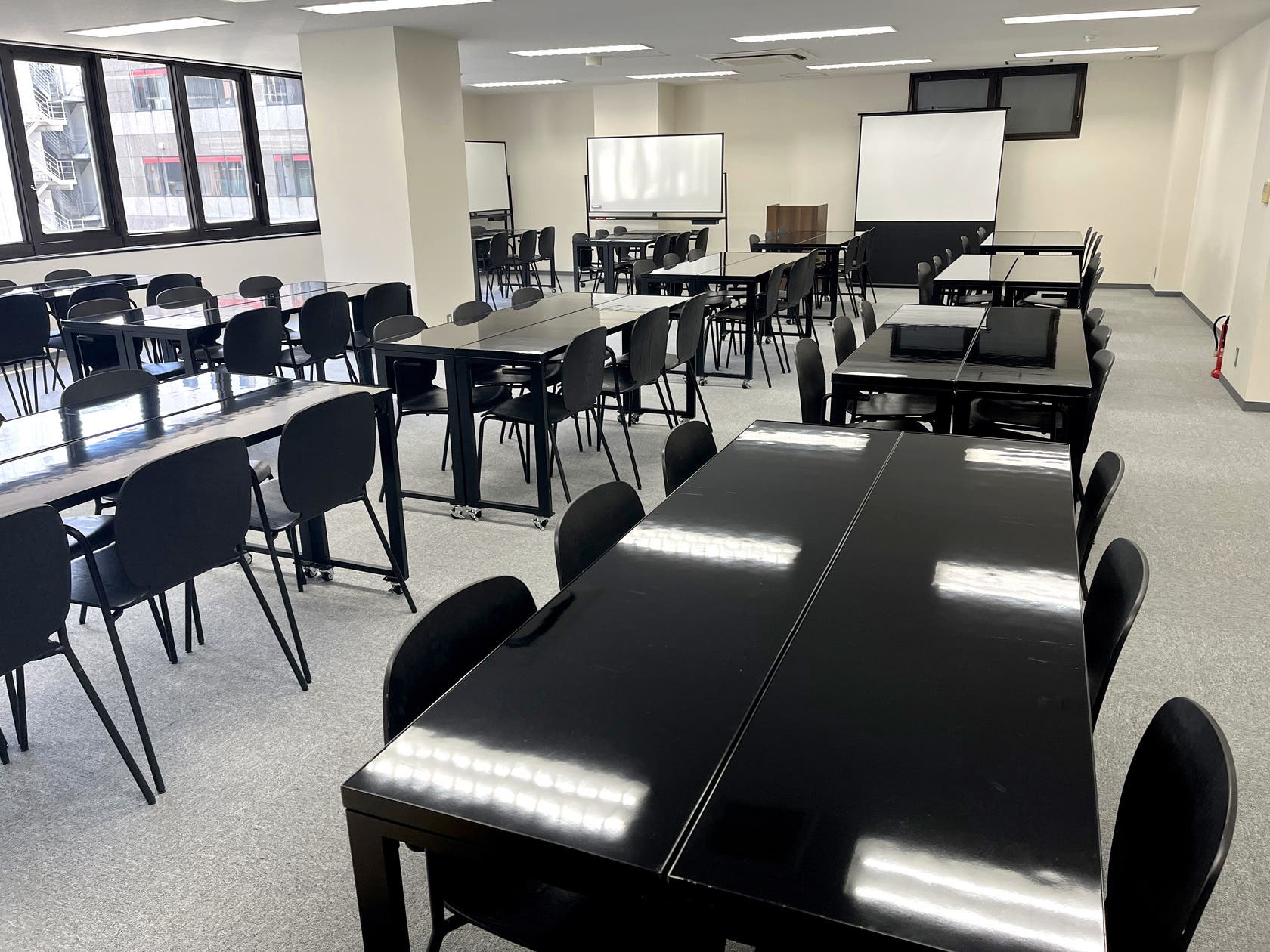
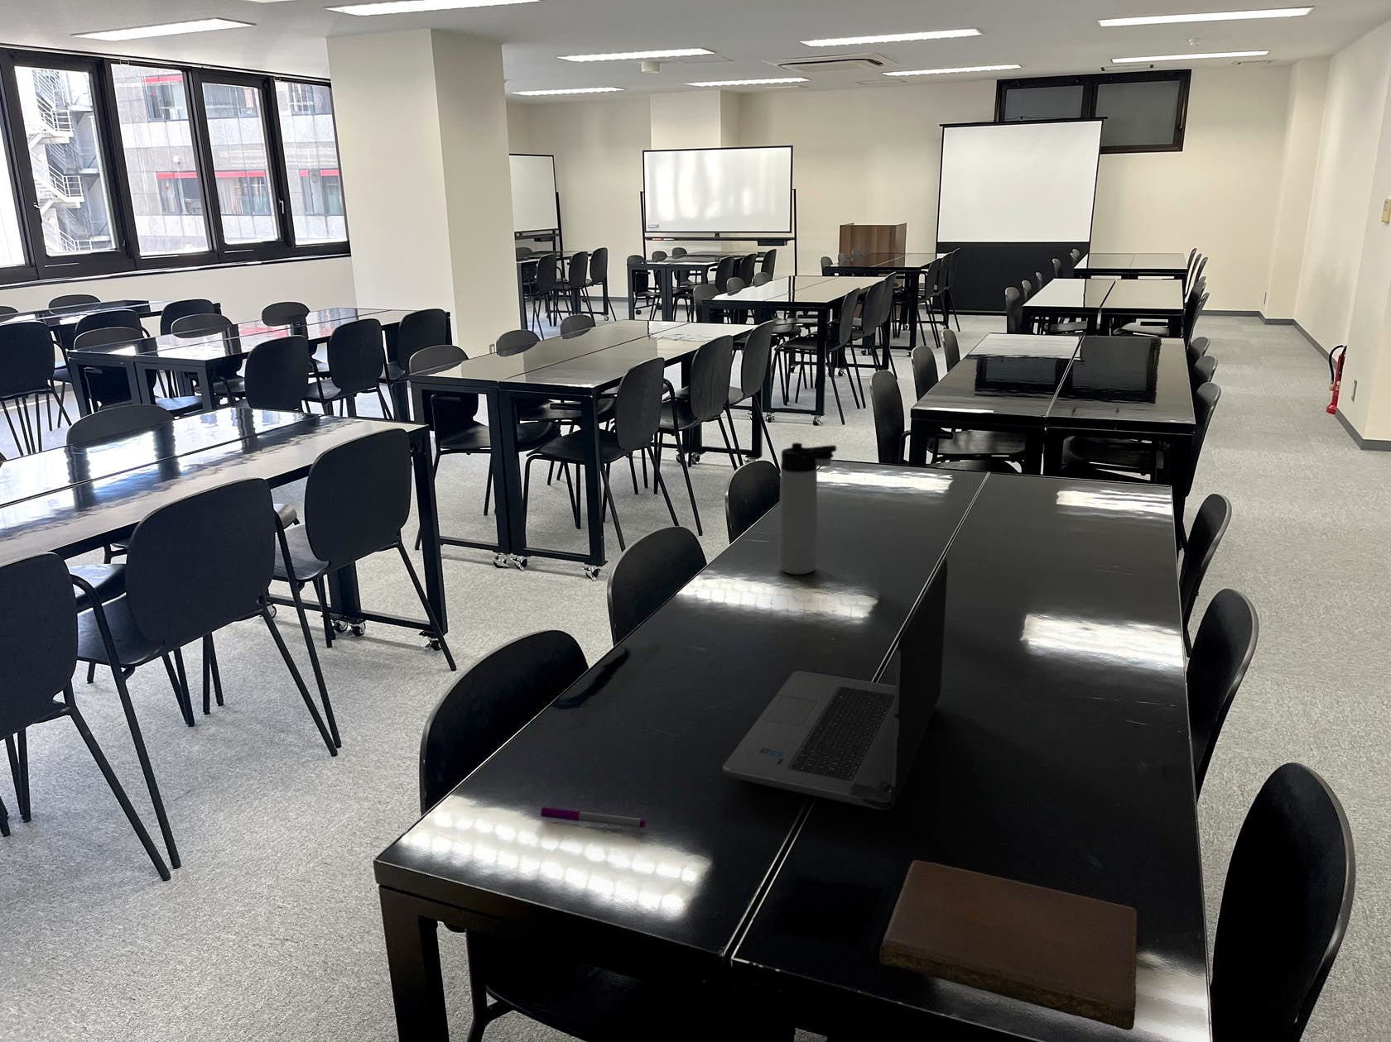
+ thermos bottle [778,441,838,575]
+ pen [540,807,646,829]
+ notebook [878,859,1138,1031]
+ laptop computer [722,557,949,810]
